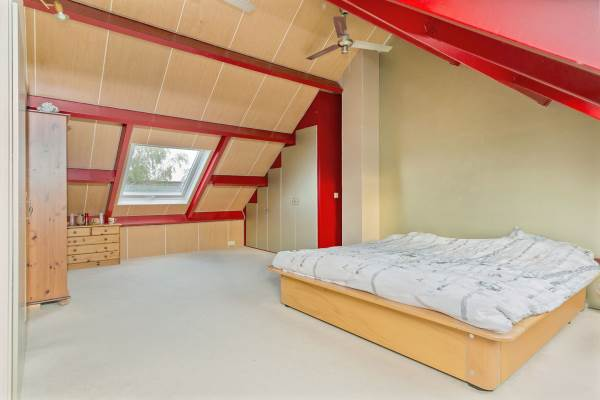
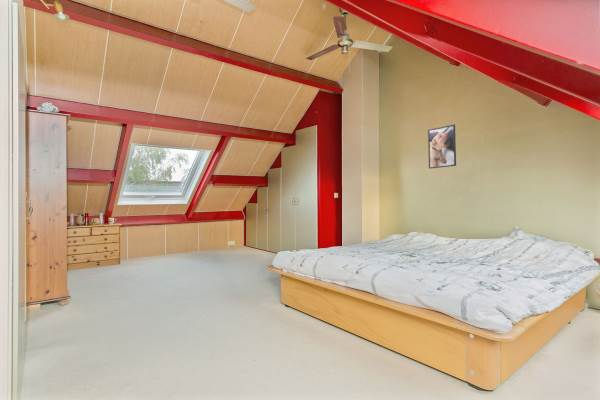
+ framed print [427,123,457,170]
